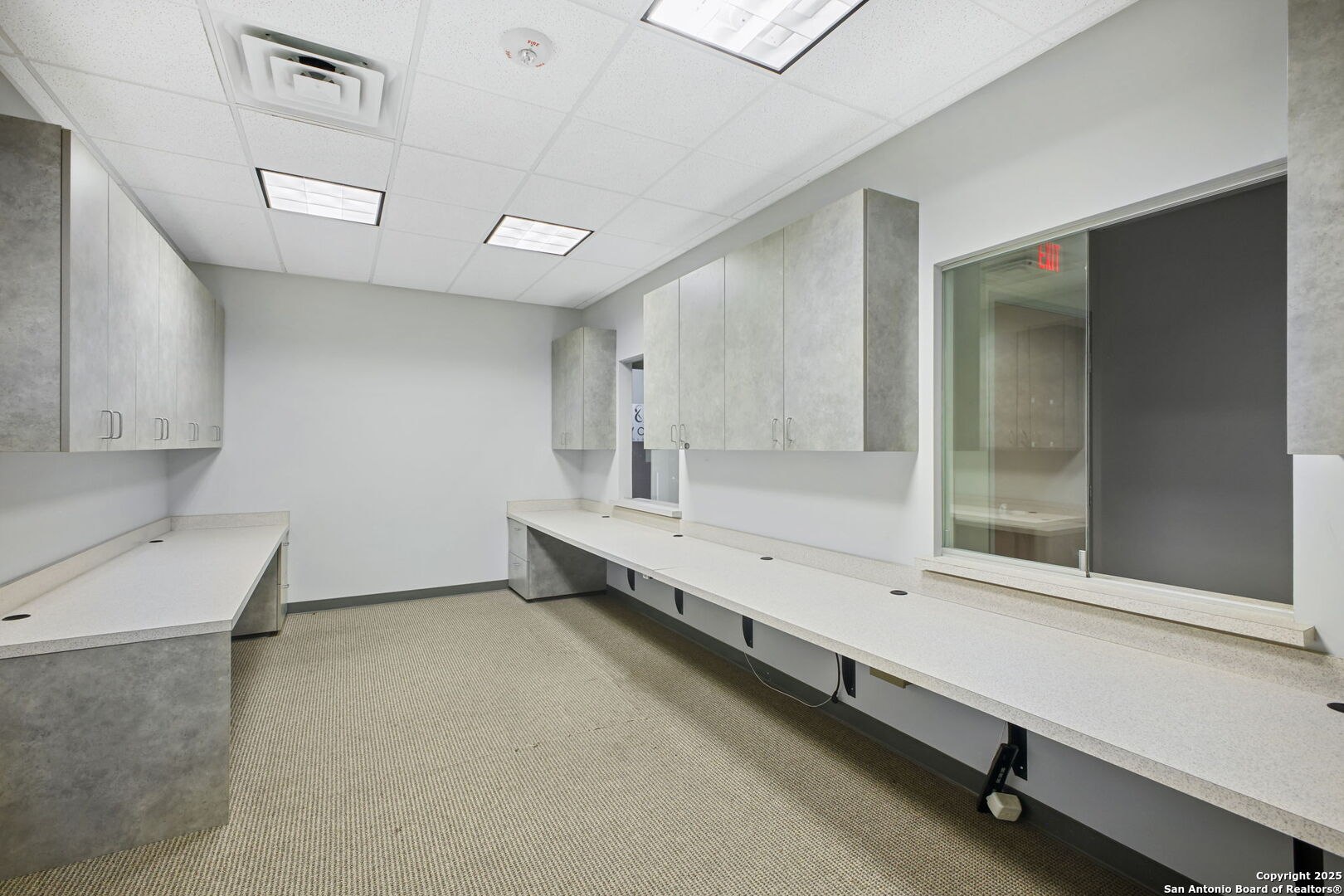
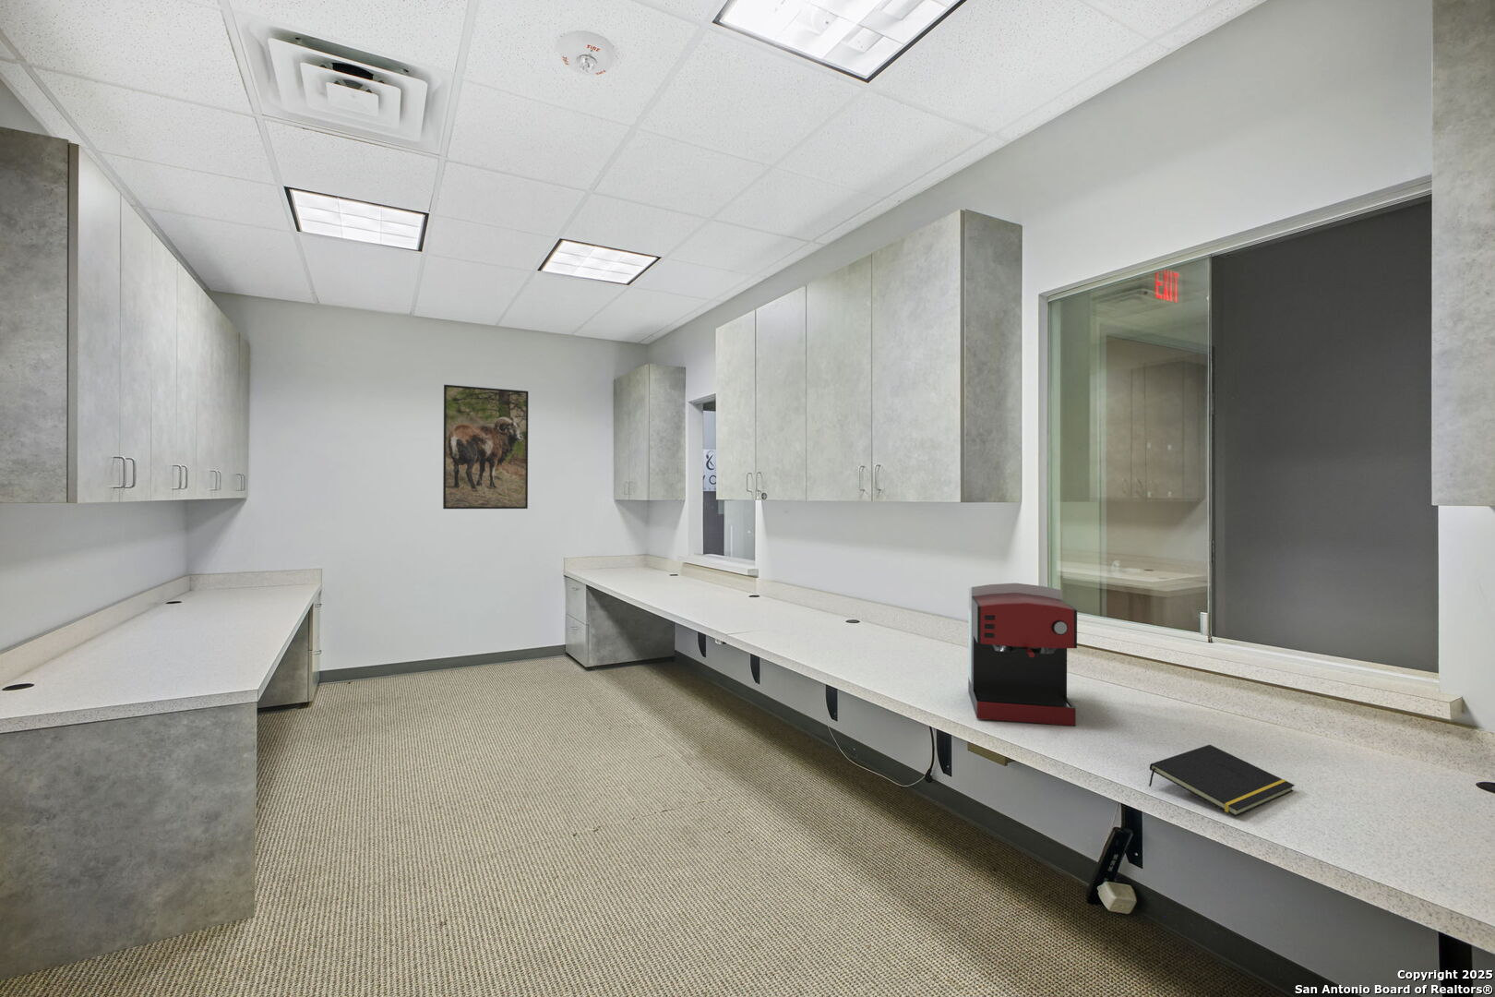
+ coffee maker [967,582,1078,727]
+ notepad [1148,744,1296,817]
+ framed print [442,384,528,510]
